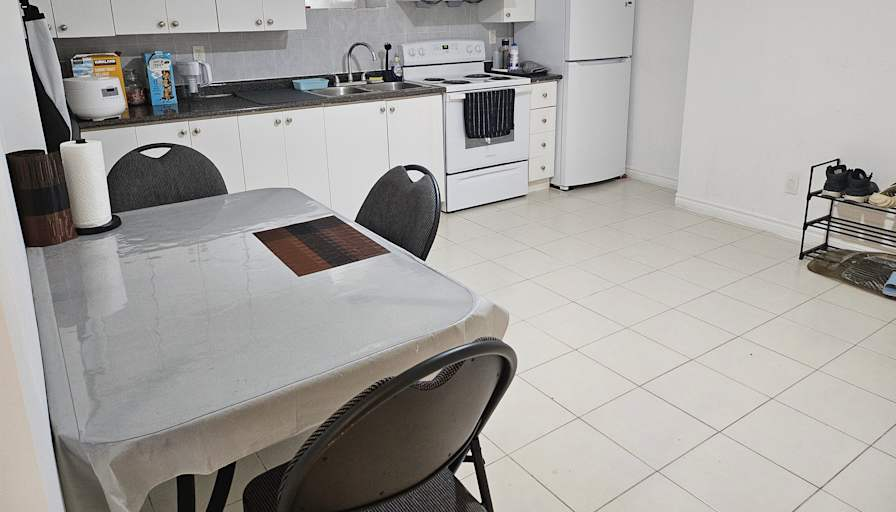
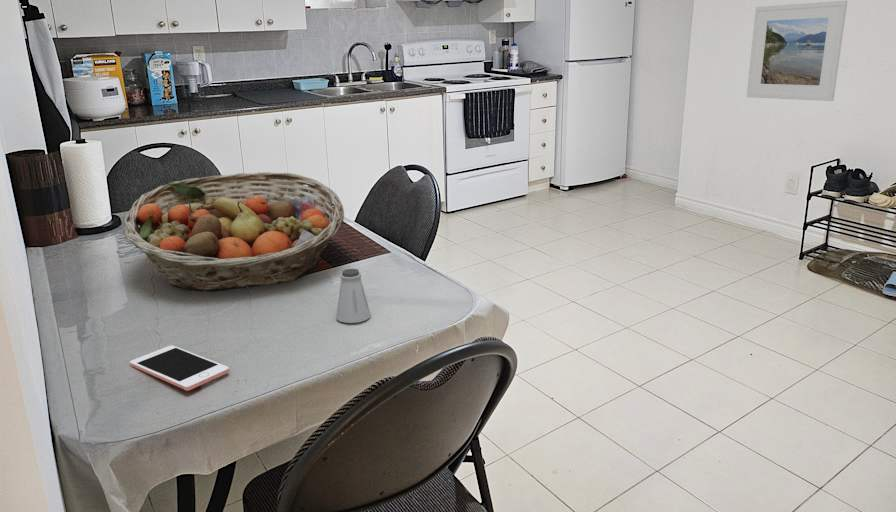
+ cell phone [129,344,230,392]
+ saltshaker [335,268,371,324]
+ fruit basket [124,171,345,293]
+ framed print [746,0,848,102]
